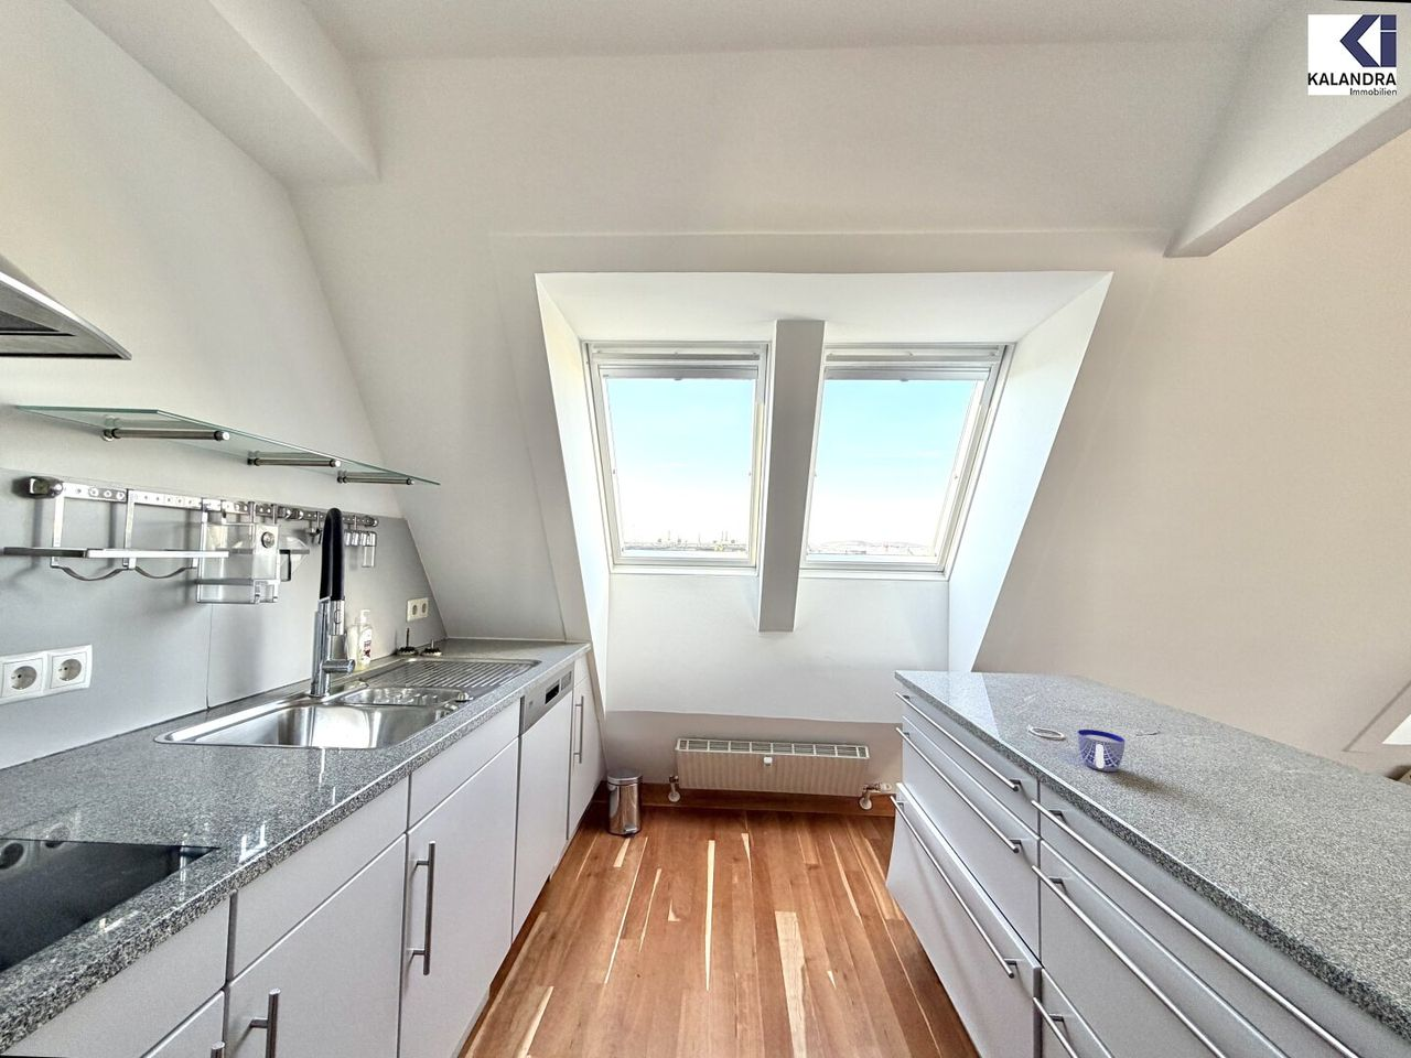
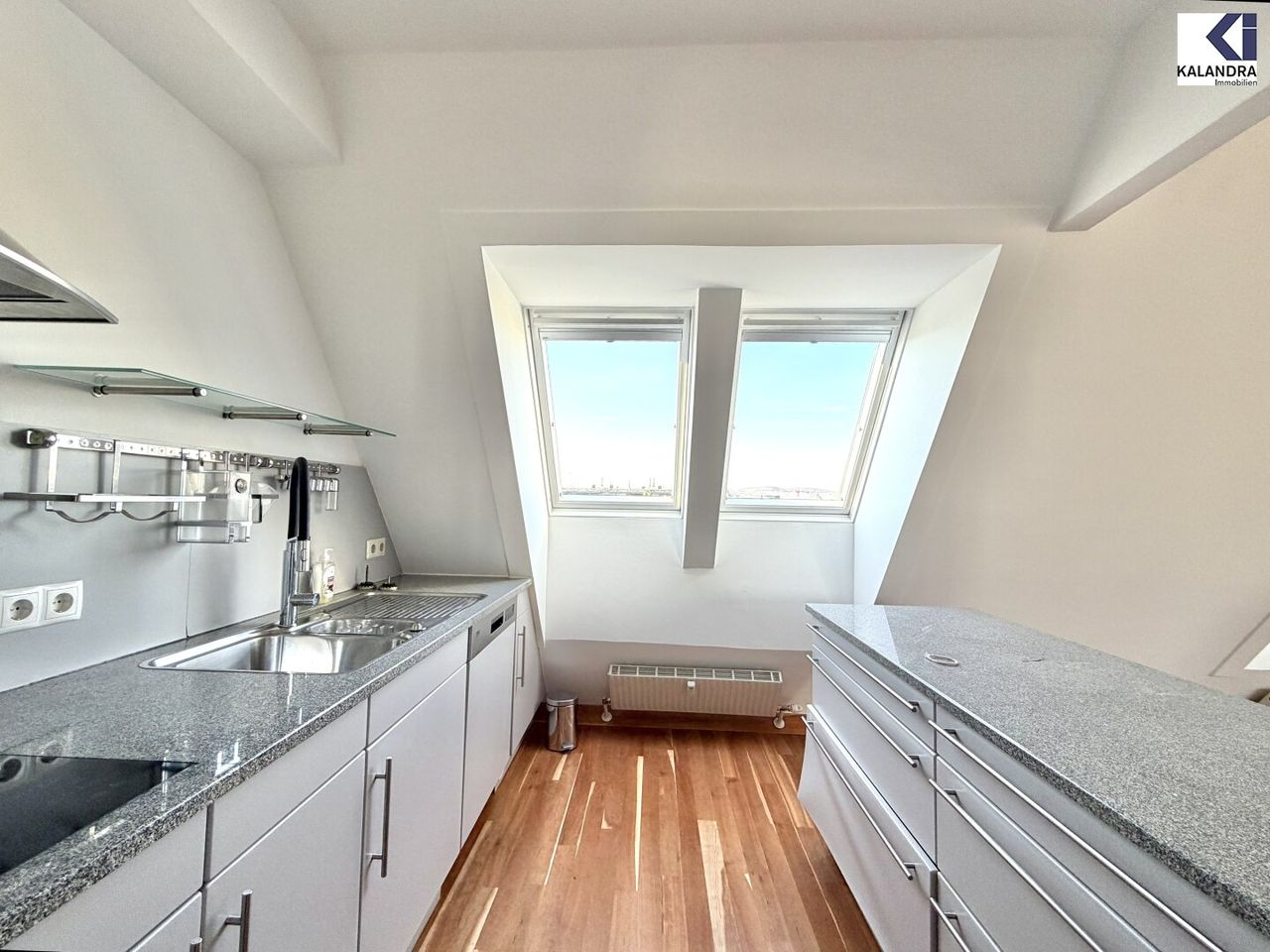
- cup [1075,728,1125,772]
